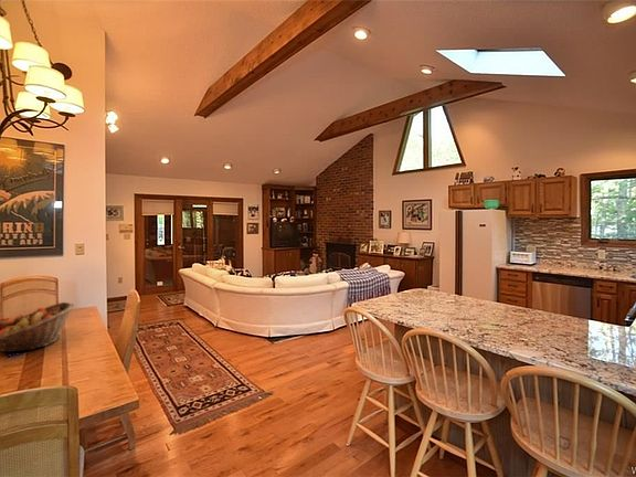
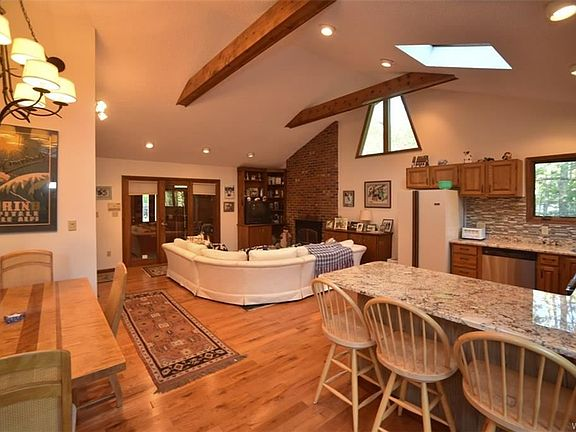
- fruit basket [0,301,76,353]
